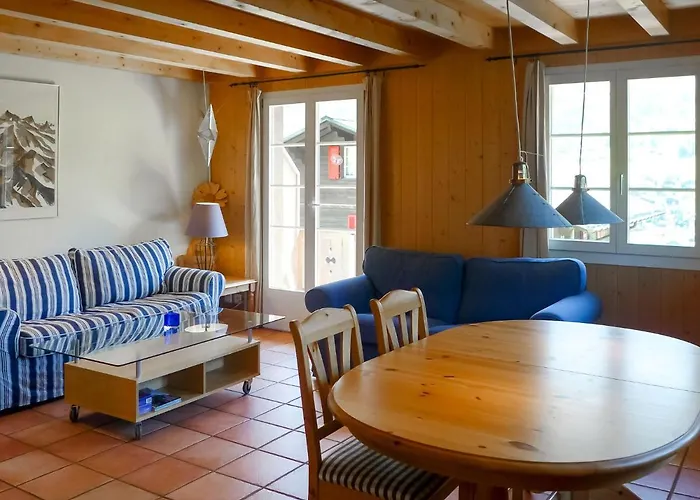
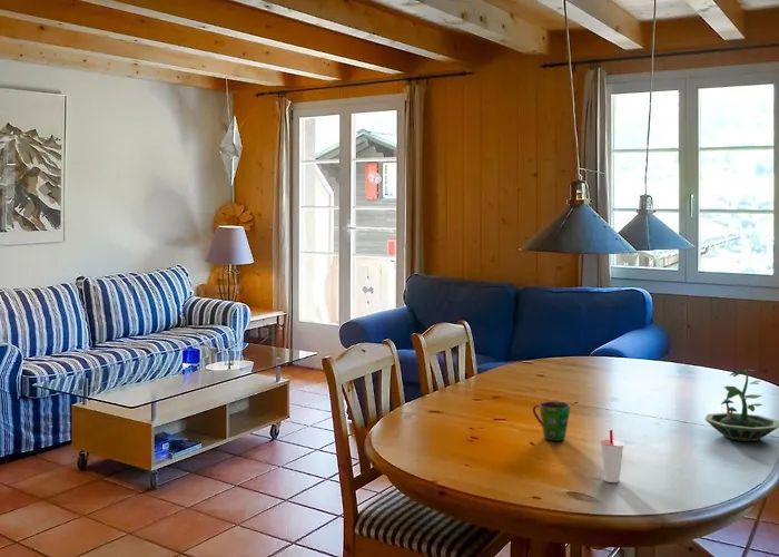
+ cup [599,429,625,483]
+ cup [532,401,572,441]
+ terrarium [703,369,779,442]
